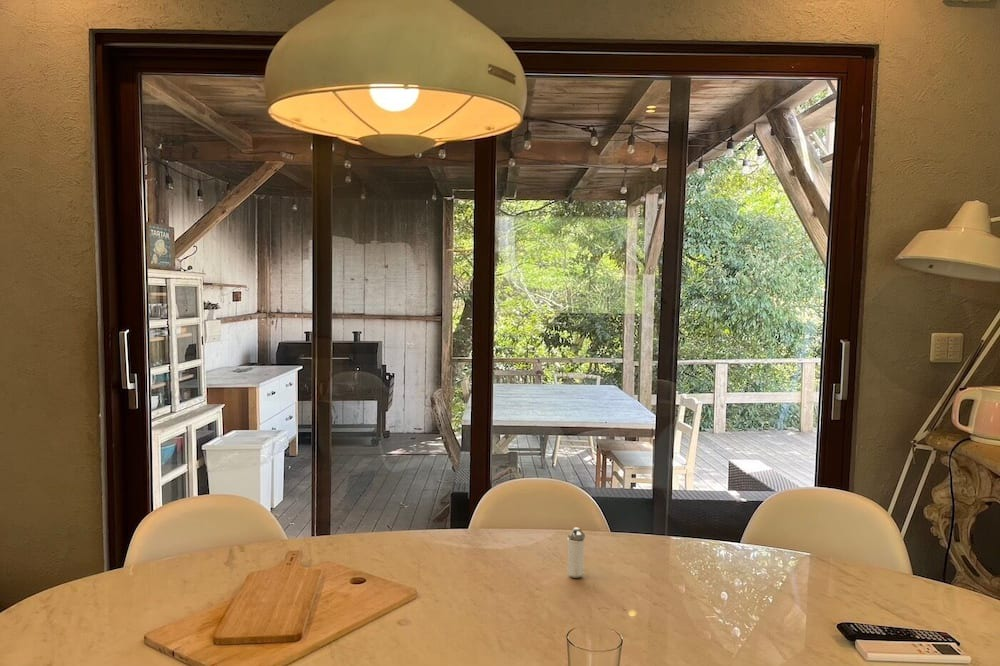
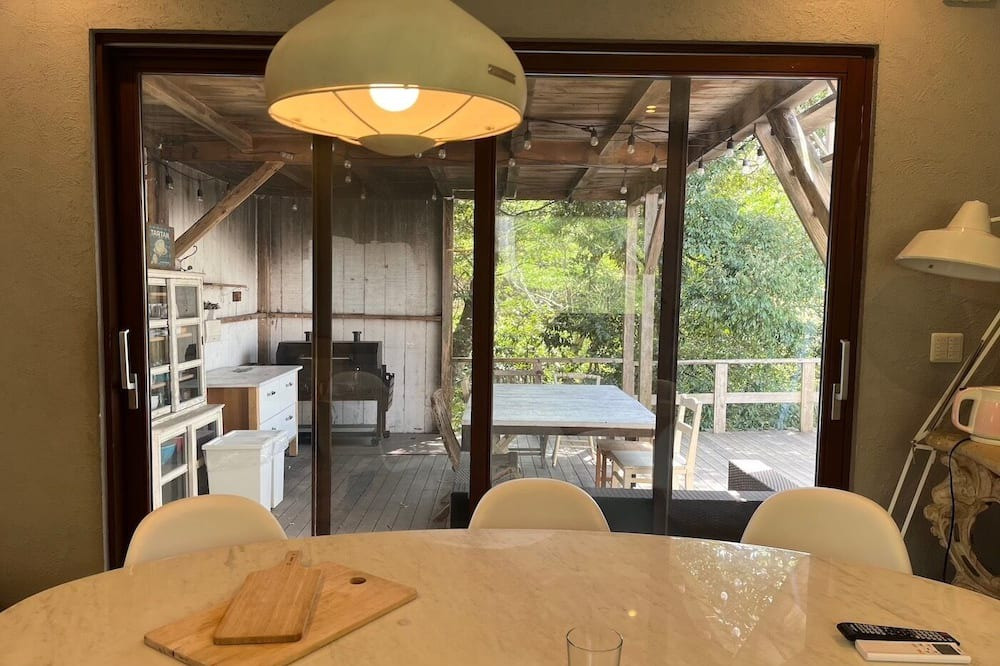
- shaker [567,526,586,579]
